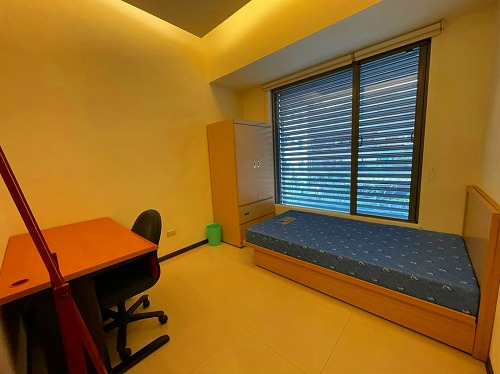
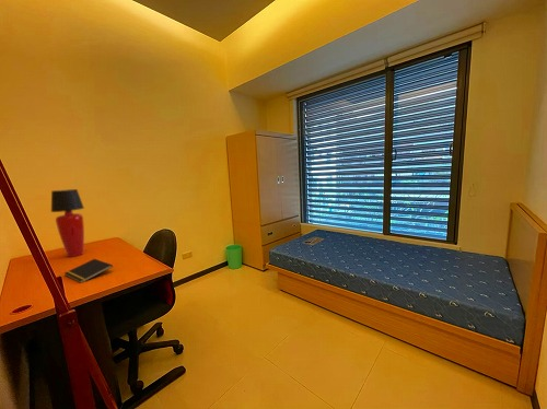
+ notepad [63,258,114,284]
+ table lamp [50,188,85,258]
